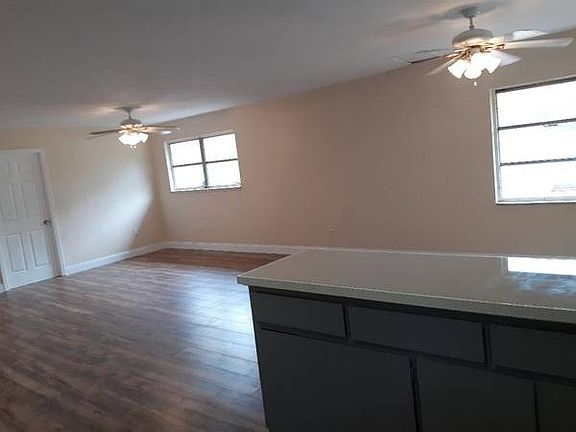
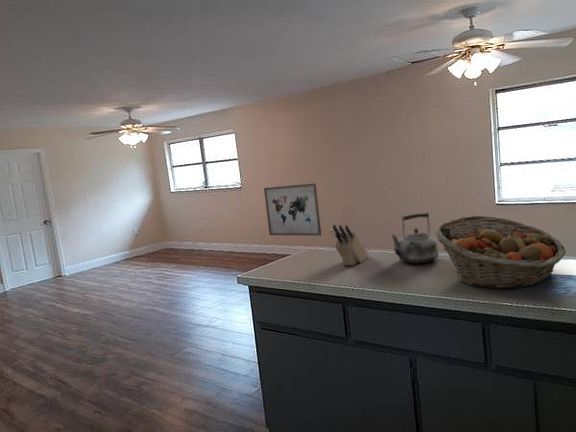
+ kettle [389,211,440,264]
+ fruit basket [433,215,567,290]
+ wall art [263,182,322,237]
+ knife block [332,224,370,266]
